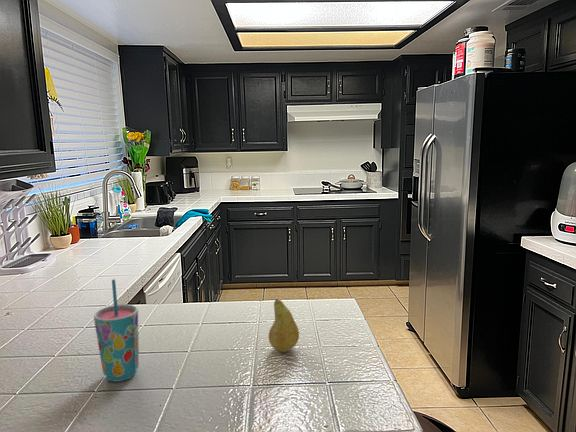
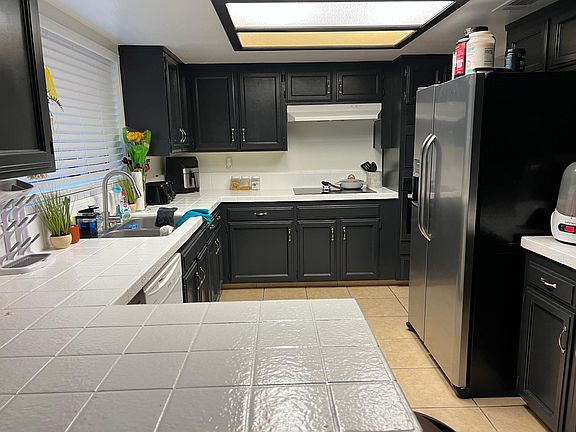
- fruit [268,298,300,353]
- cup [93,278,140,383]
